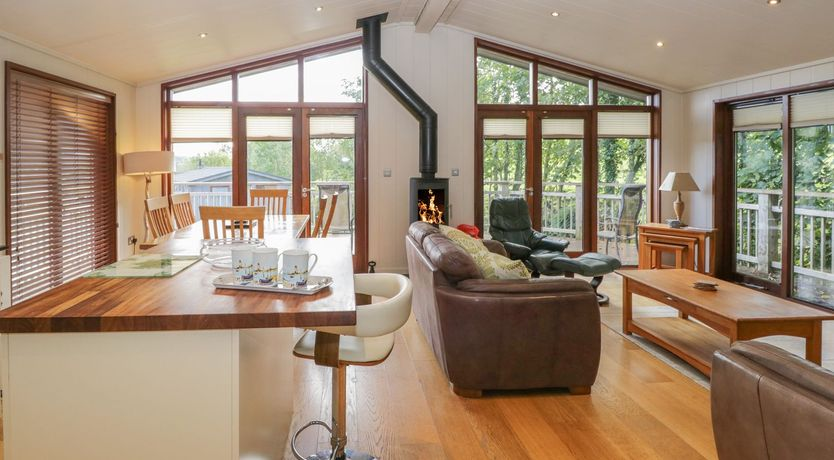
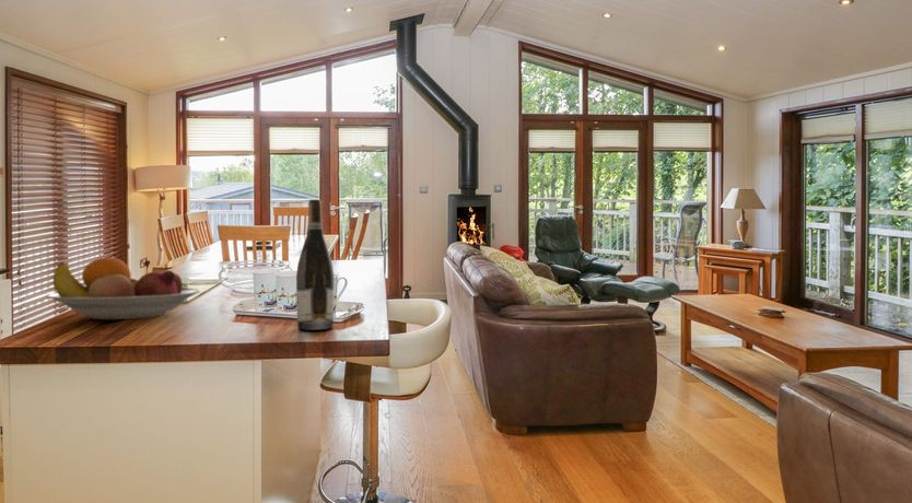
+ fruit bowl [45,257,202,320]
+ wine bottle [295,199,335,331]
